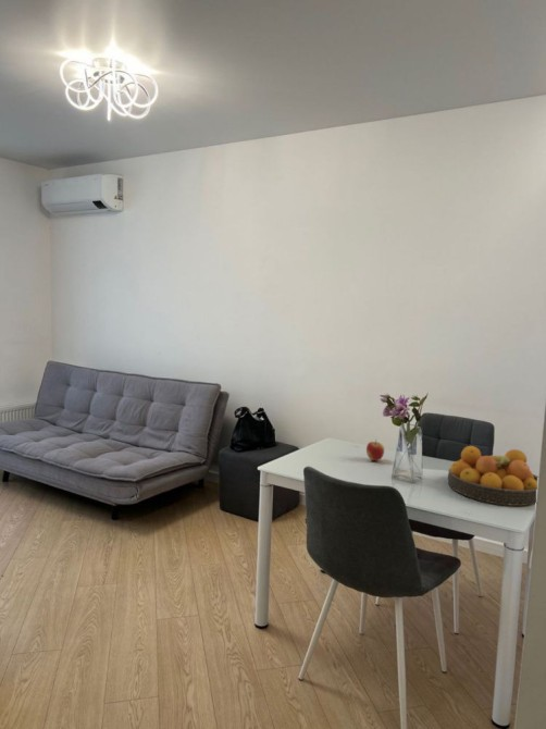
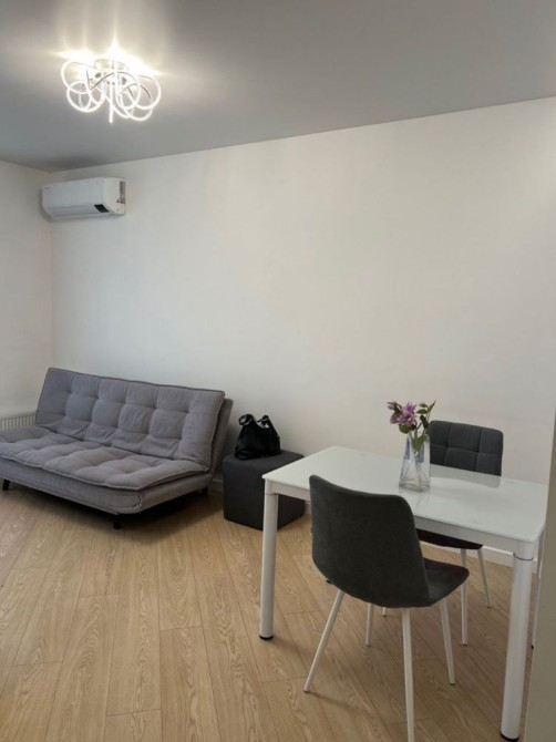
- fruit bowl [447,445,539,507]
- apple [365,438,385,461]
